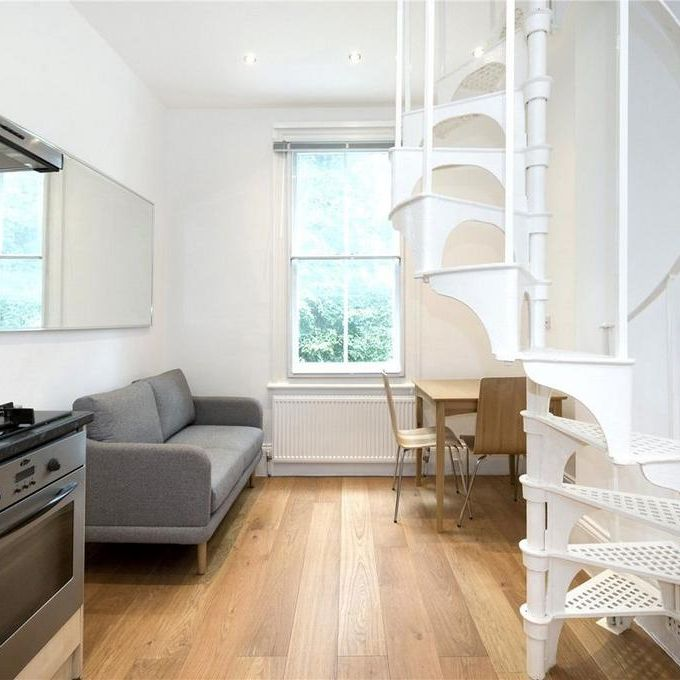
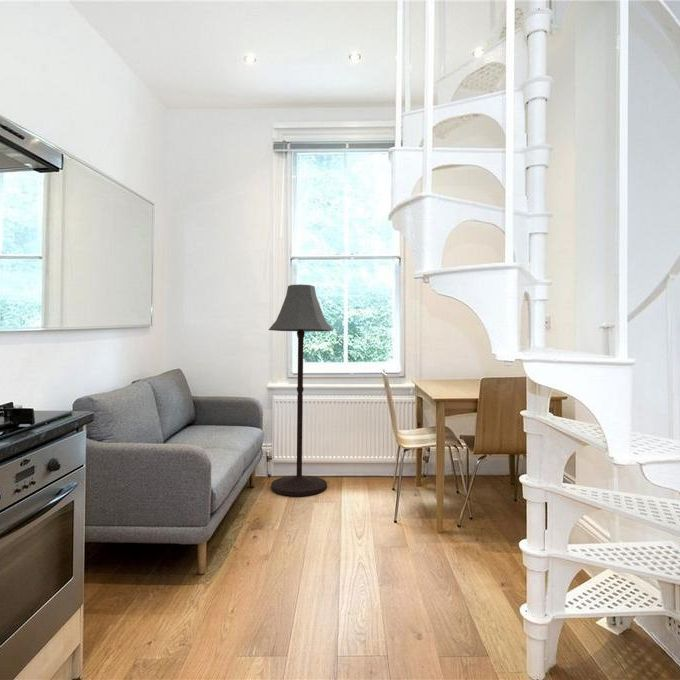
+ floor lamp [268,283,334,497]
